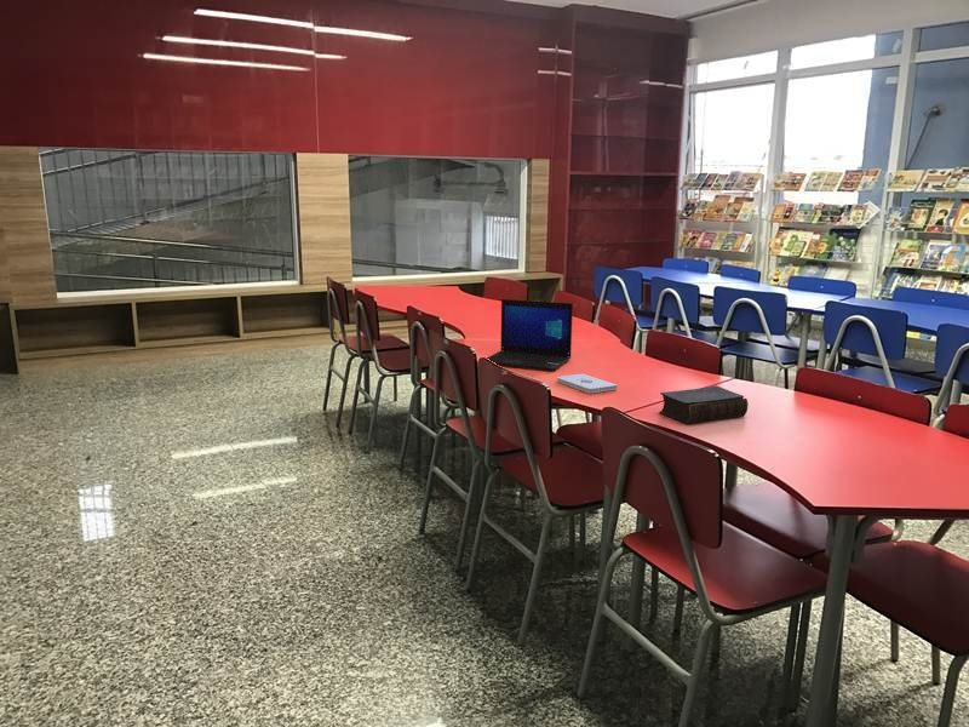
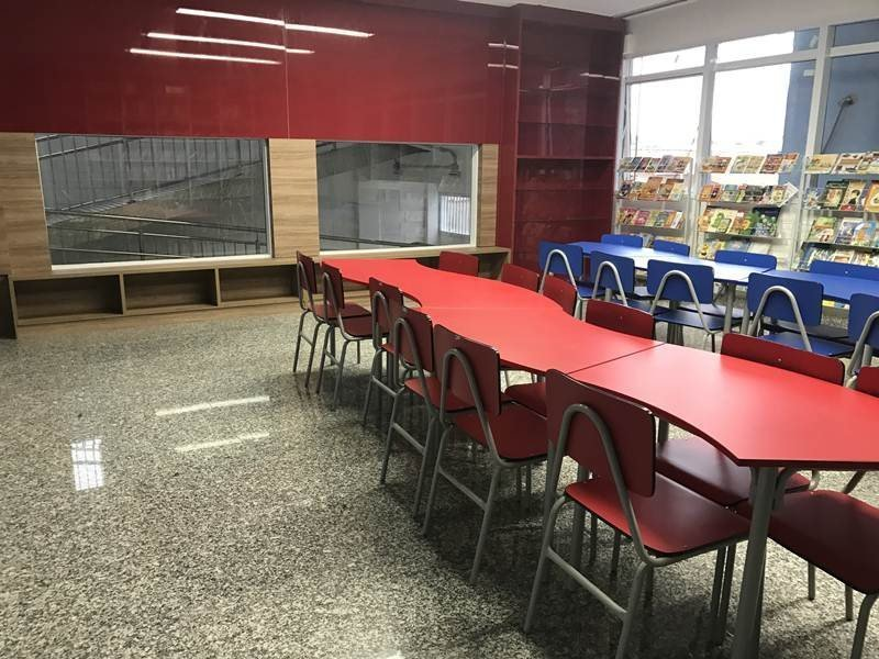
- notepad [556,373,619,394]
- laptop [486,298,574,372]
- book [659,384,750,425]
